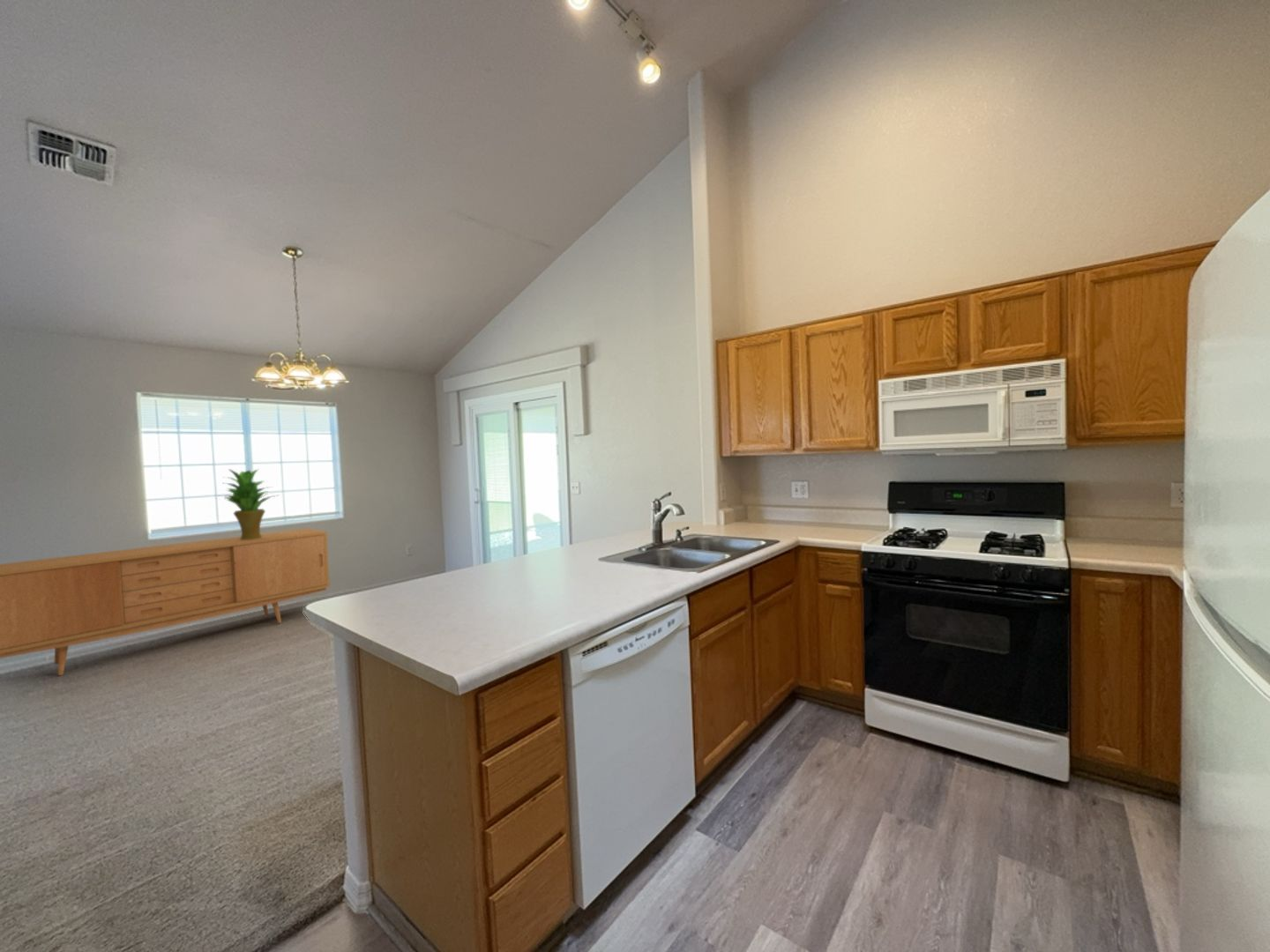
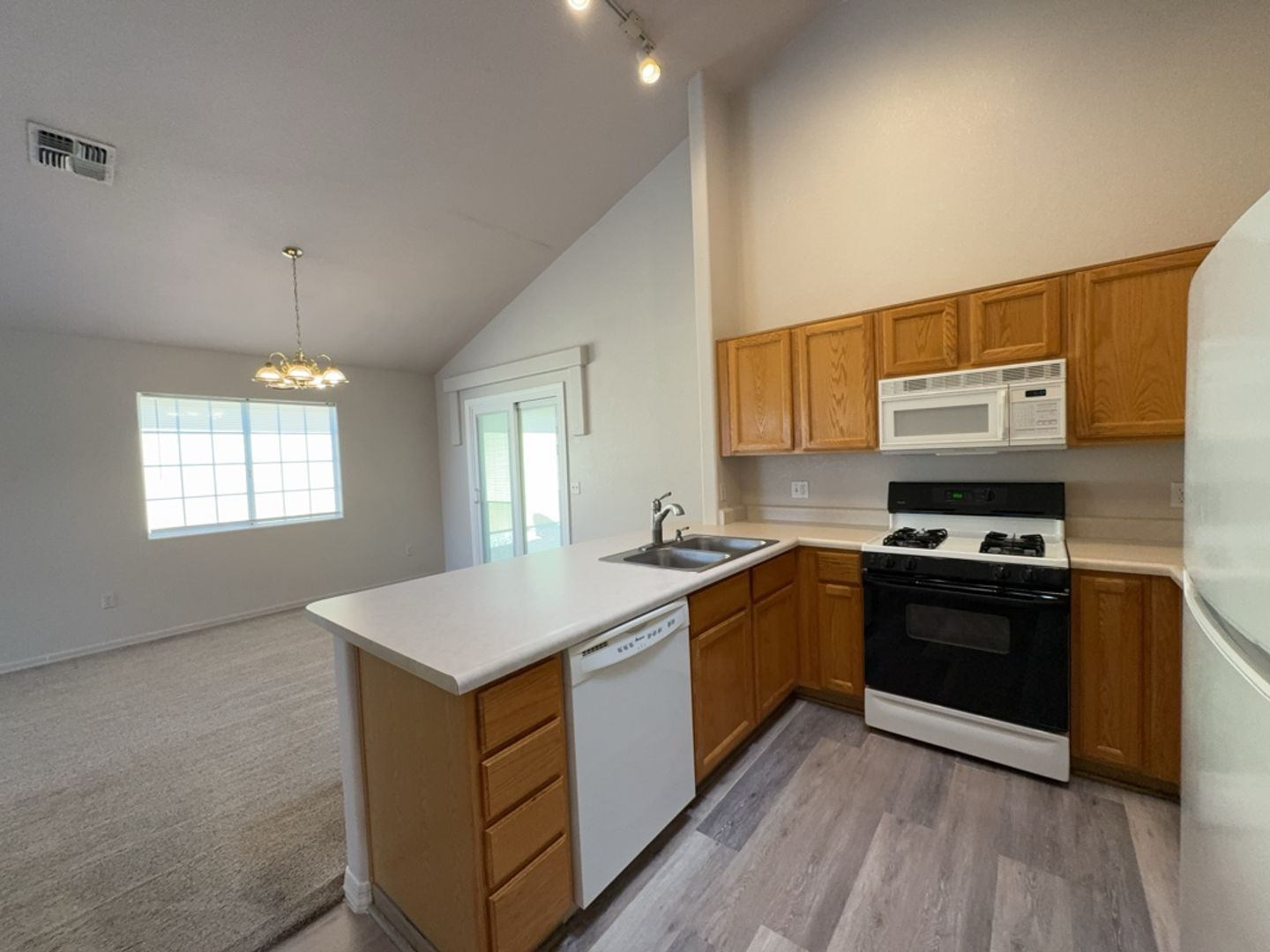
- potted plant [216,468,281,540]
- sideboard [0,528,331,676]
